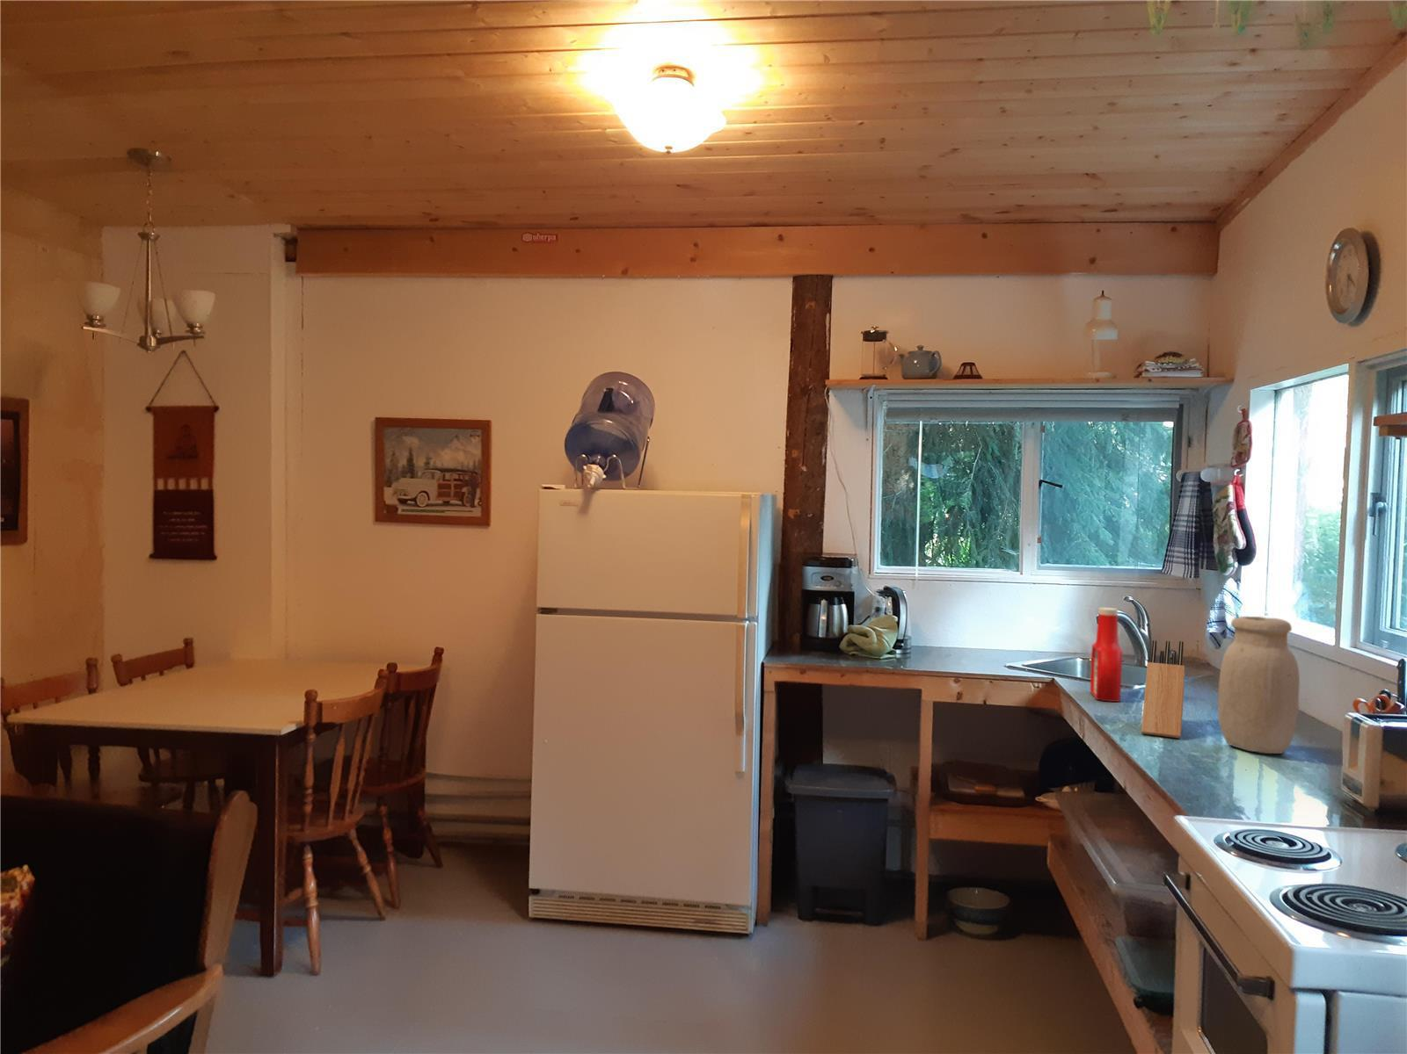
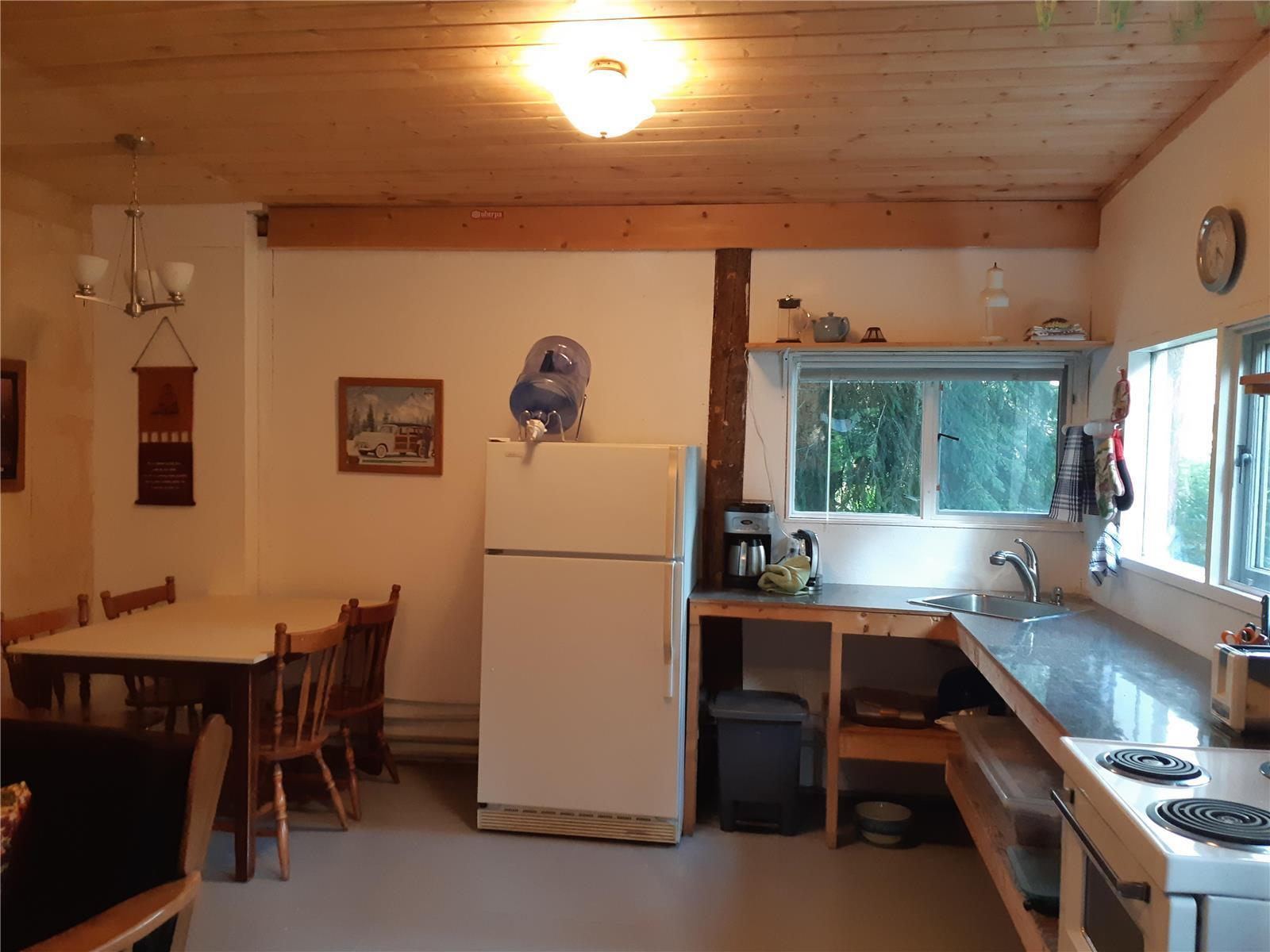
- knife block [1140,640,1185,738]
- soap bottle [1089,607,1123,703]
- jar [1218,616,1301,754]
